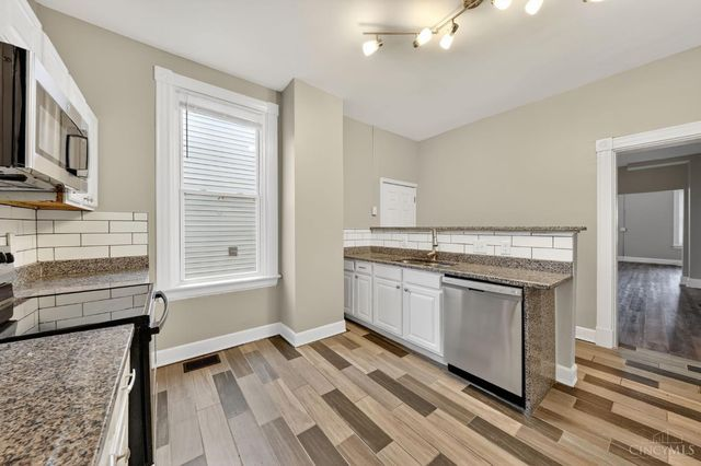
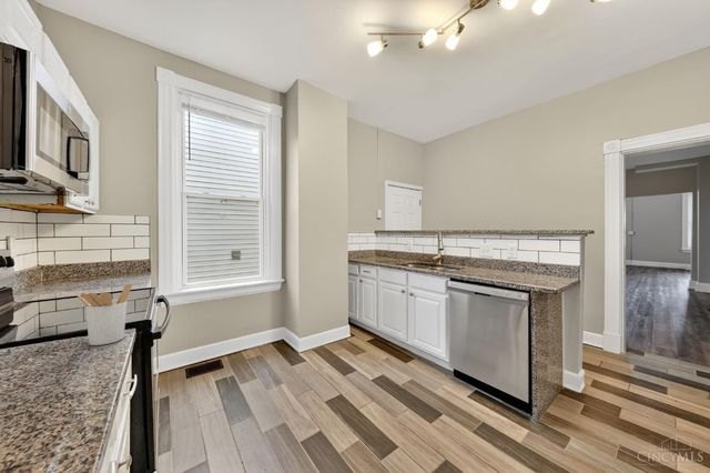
+ utensil holder [75,283,133,346]
